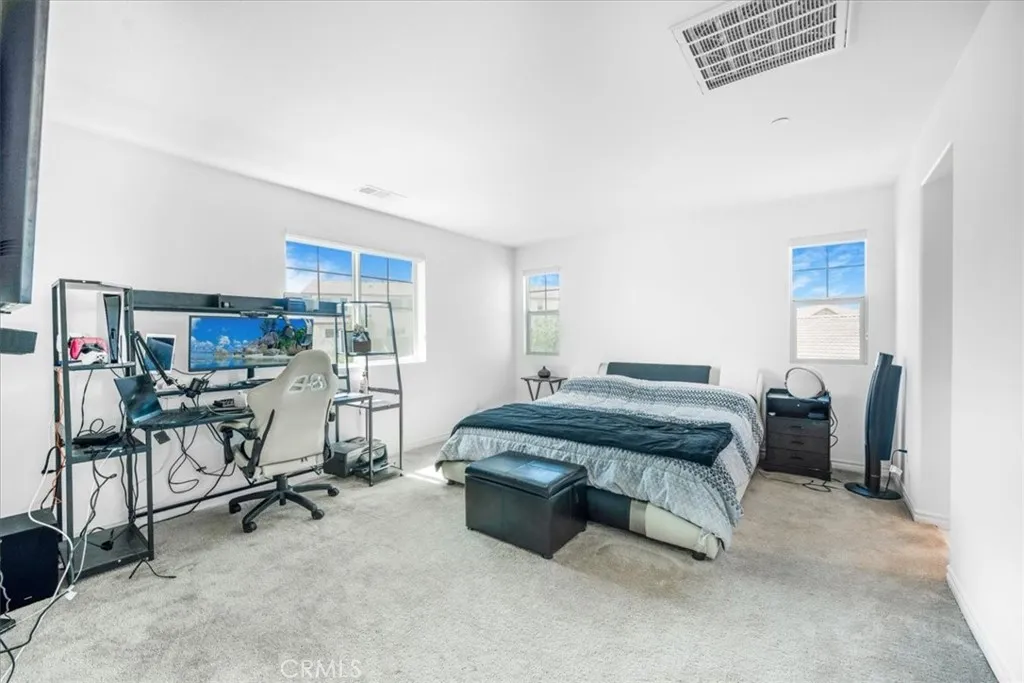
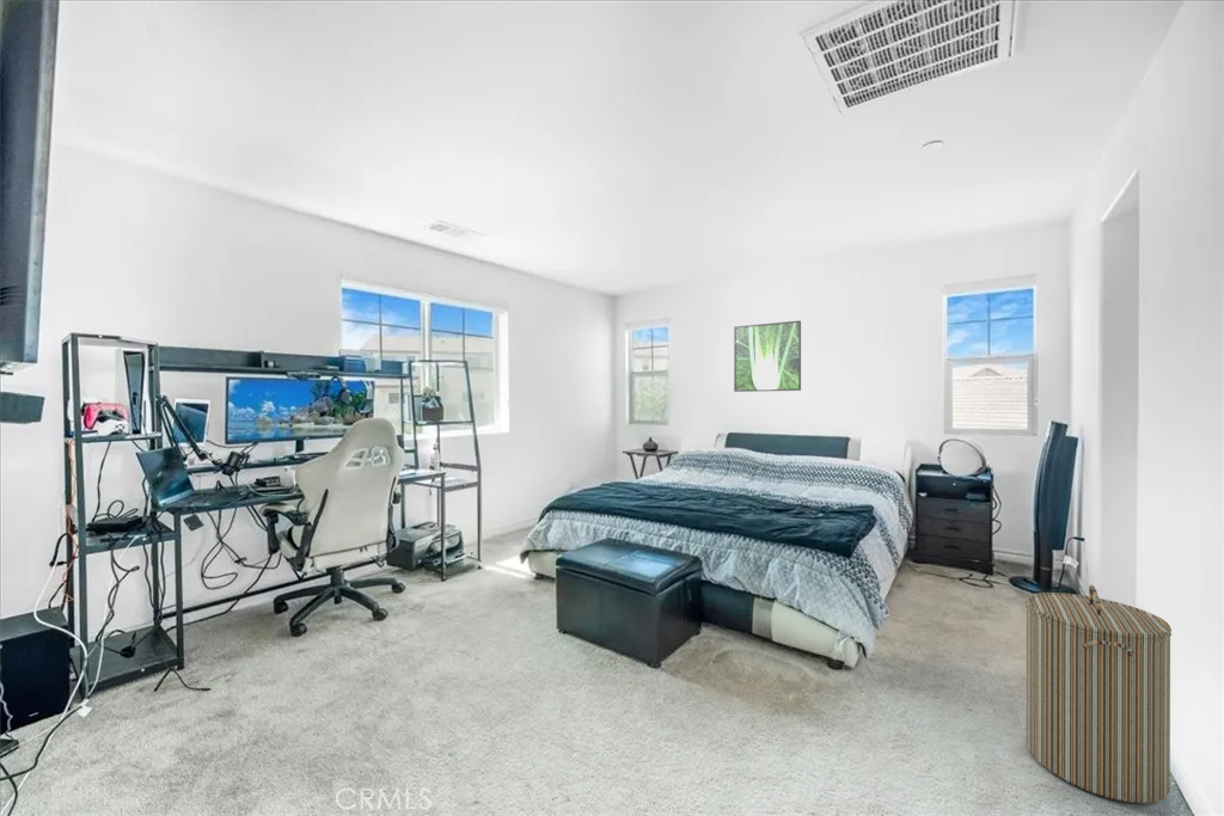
+ laundry hamper [1024,584,1173,805]
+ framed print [733,319,802,393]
